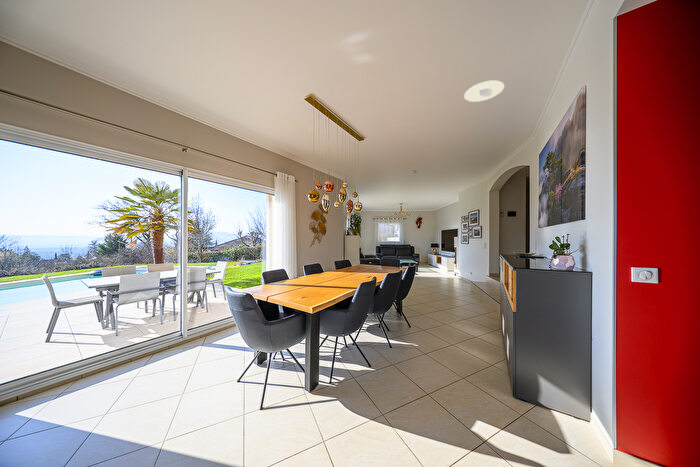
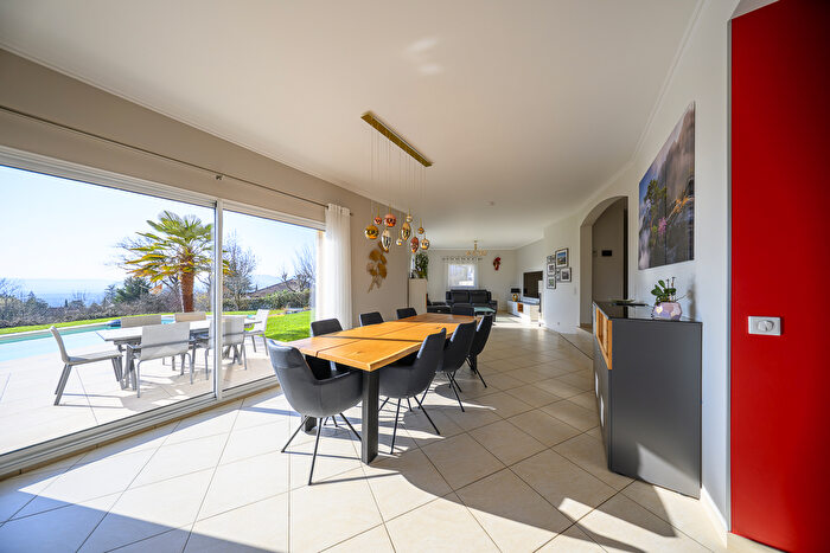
- recessed light [463,79,505,103]
